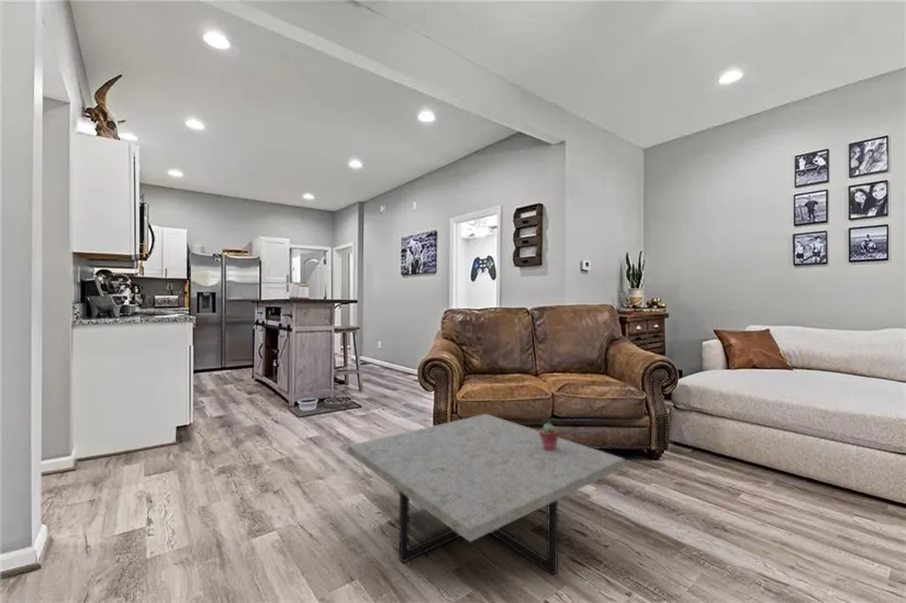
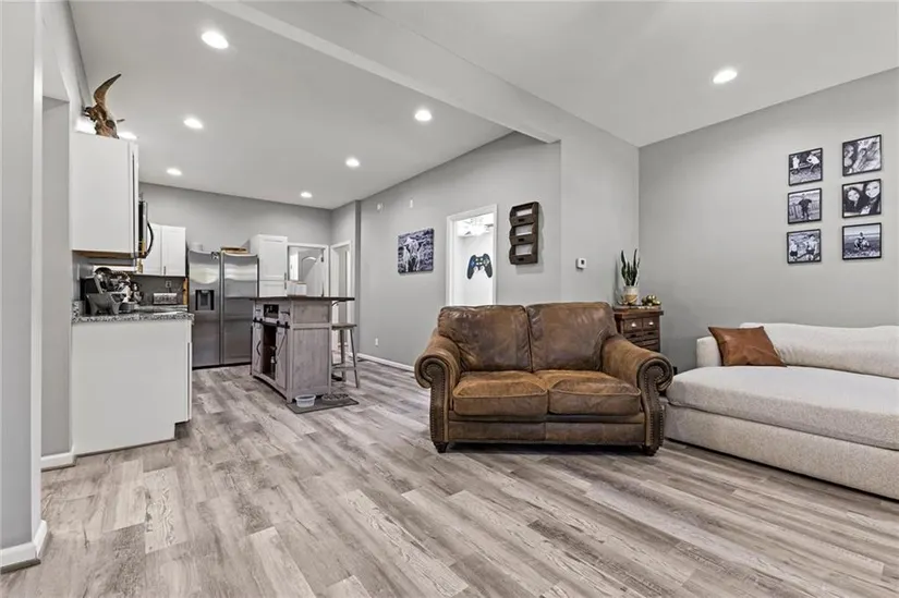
- potted succulent [538,423,560,450]
- coffee table [347,413,626,577]
